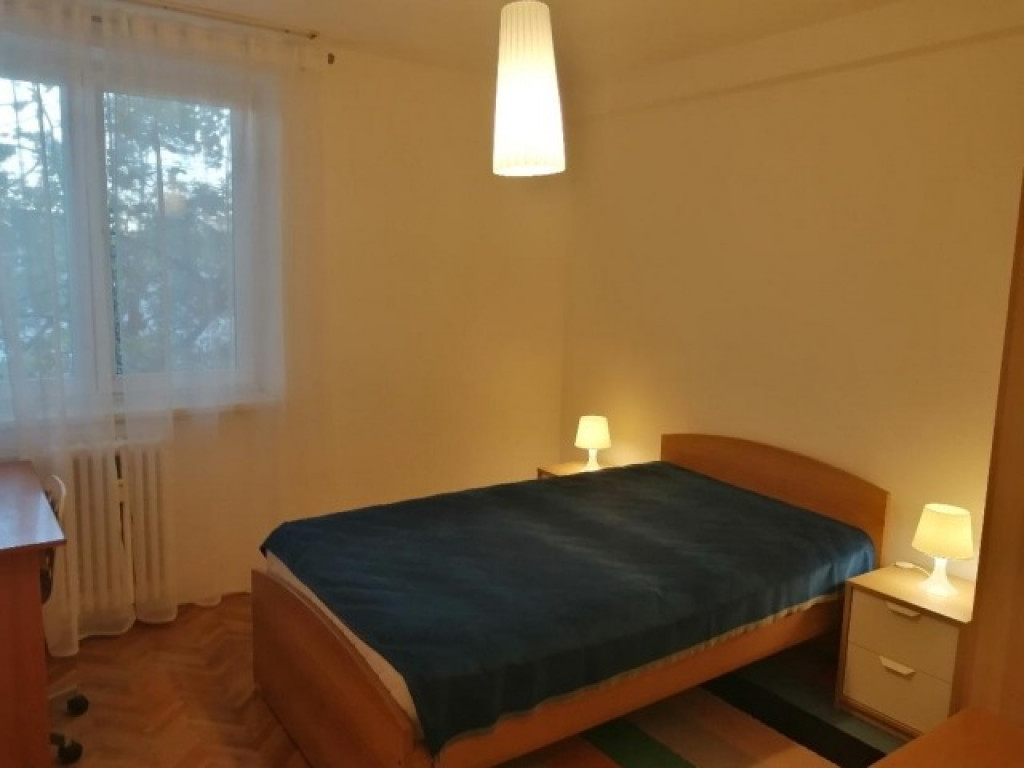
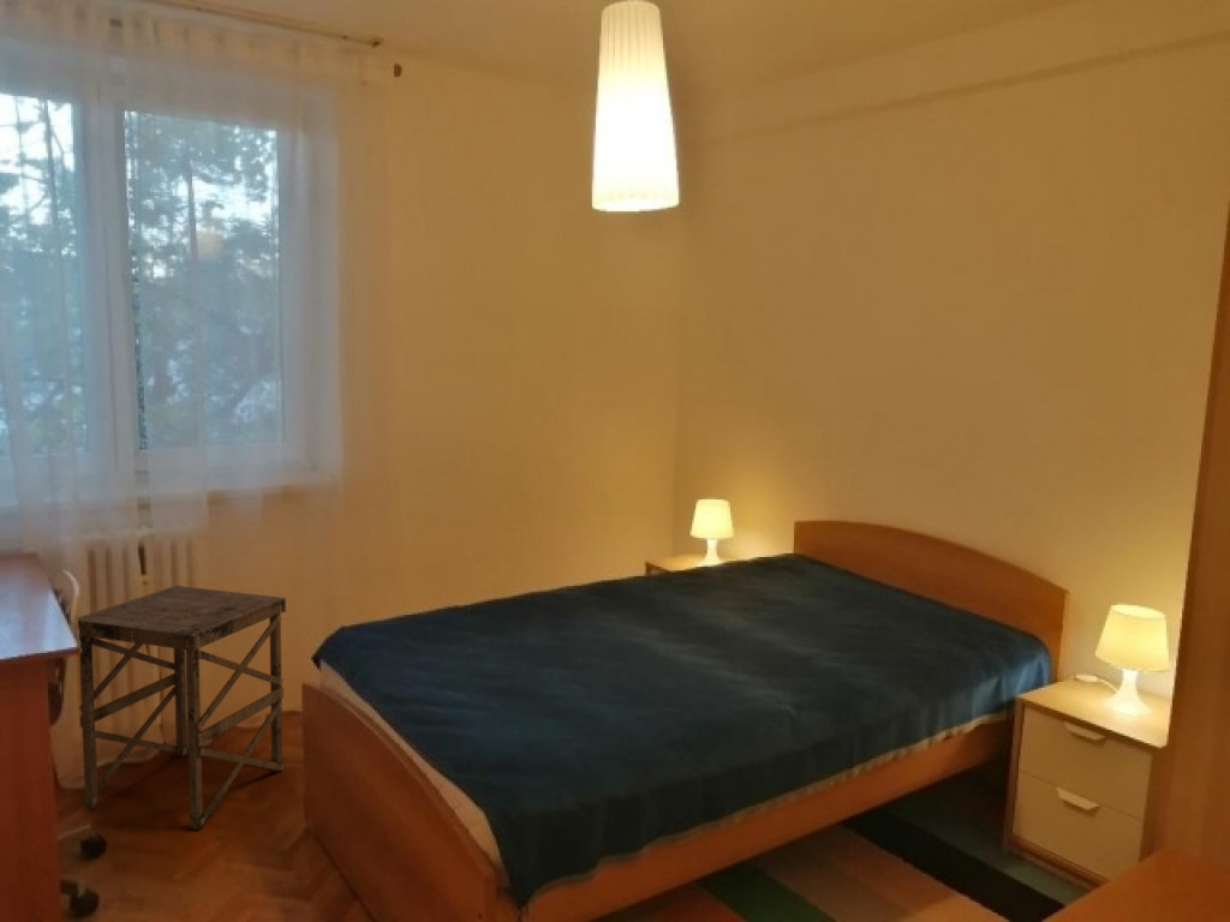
+ side table [77,585,288,831]
